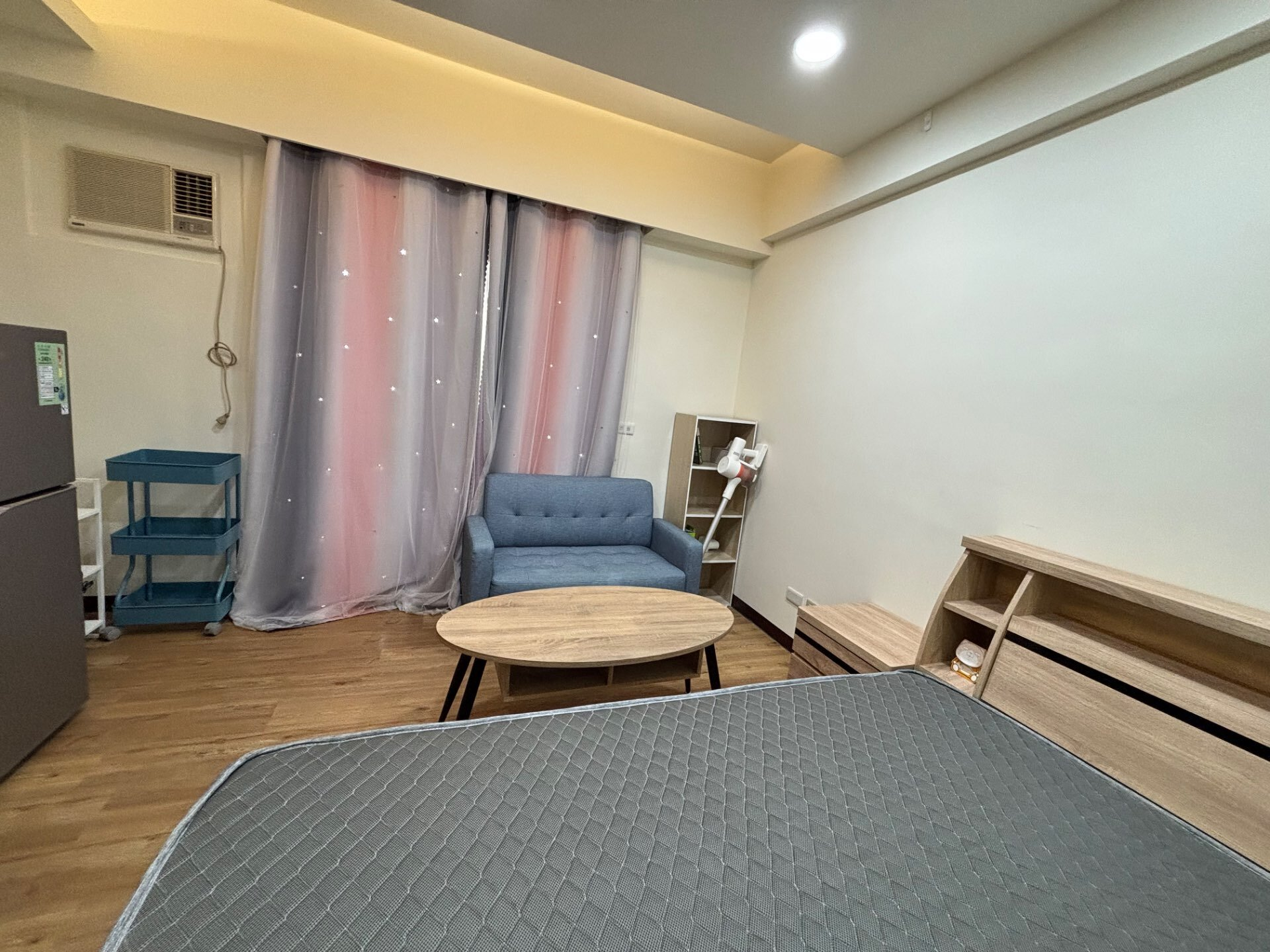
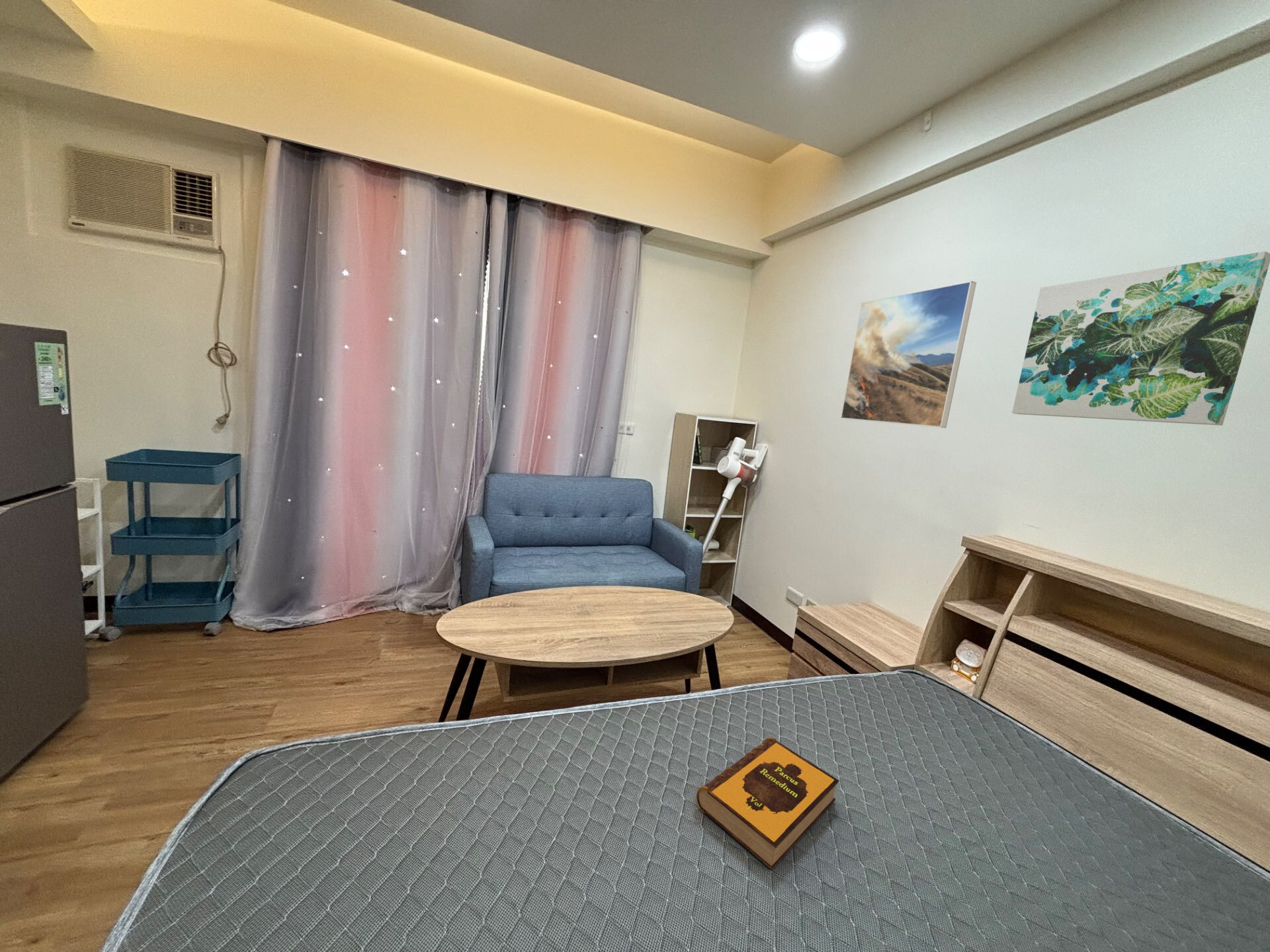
+ wall art [1011,251,1270,426]
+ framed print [840,280,977,429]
+ hardback book [696,737,839,871]
